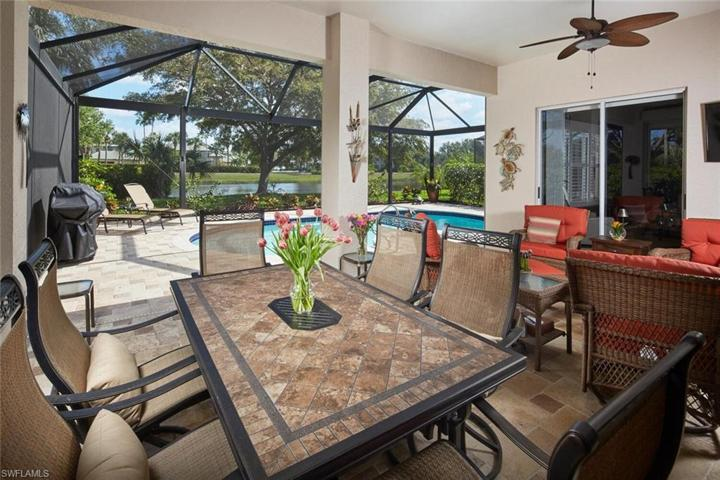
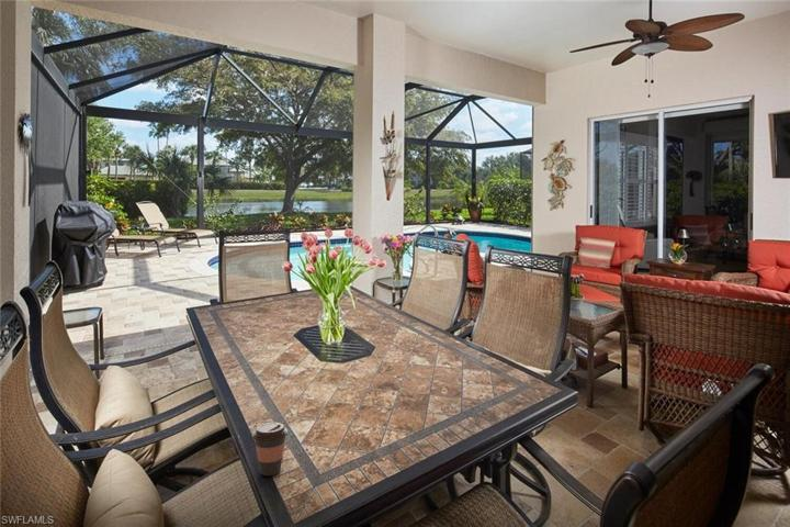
+ coffee cup [251,422,289,476]
